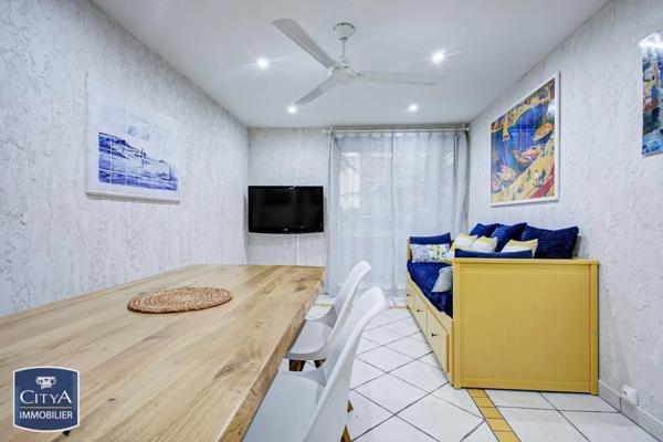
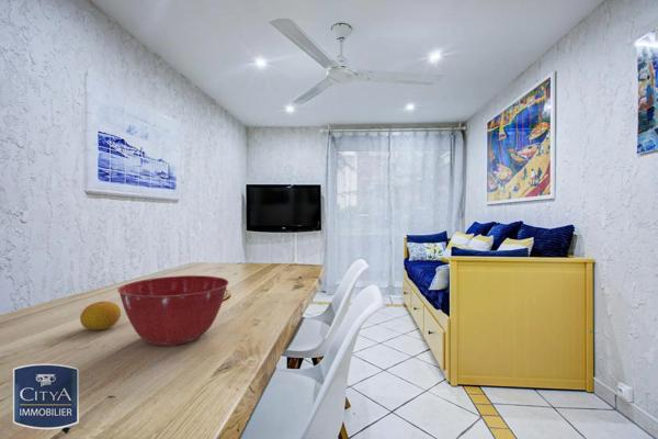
+ fruit [79,300,122,331]
+ mixing bowl [116,274,229,347]
